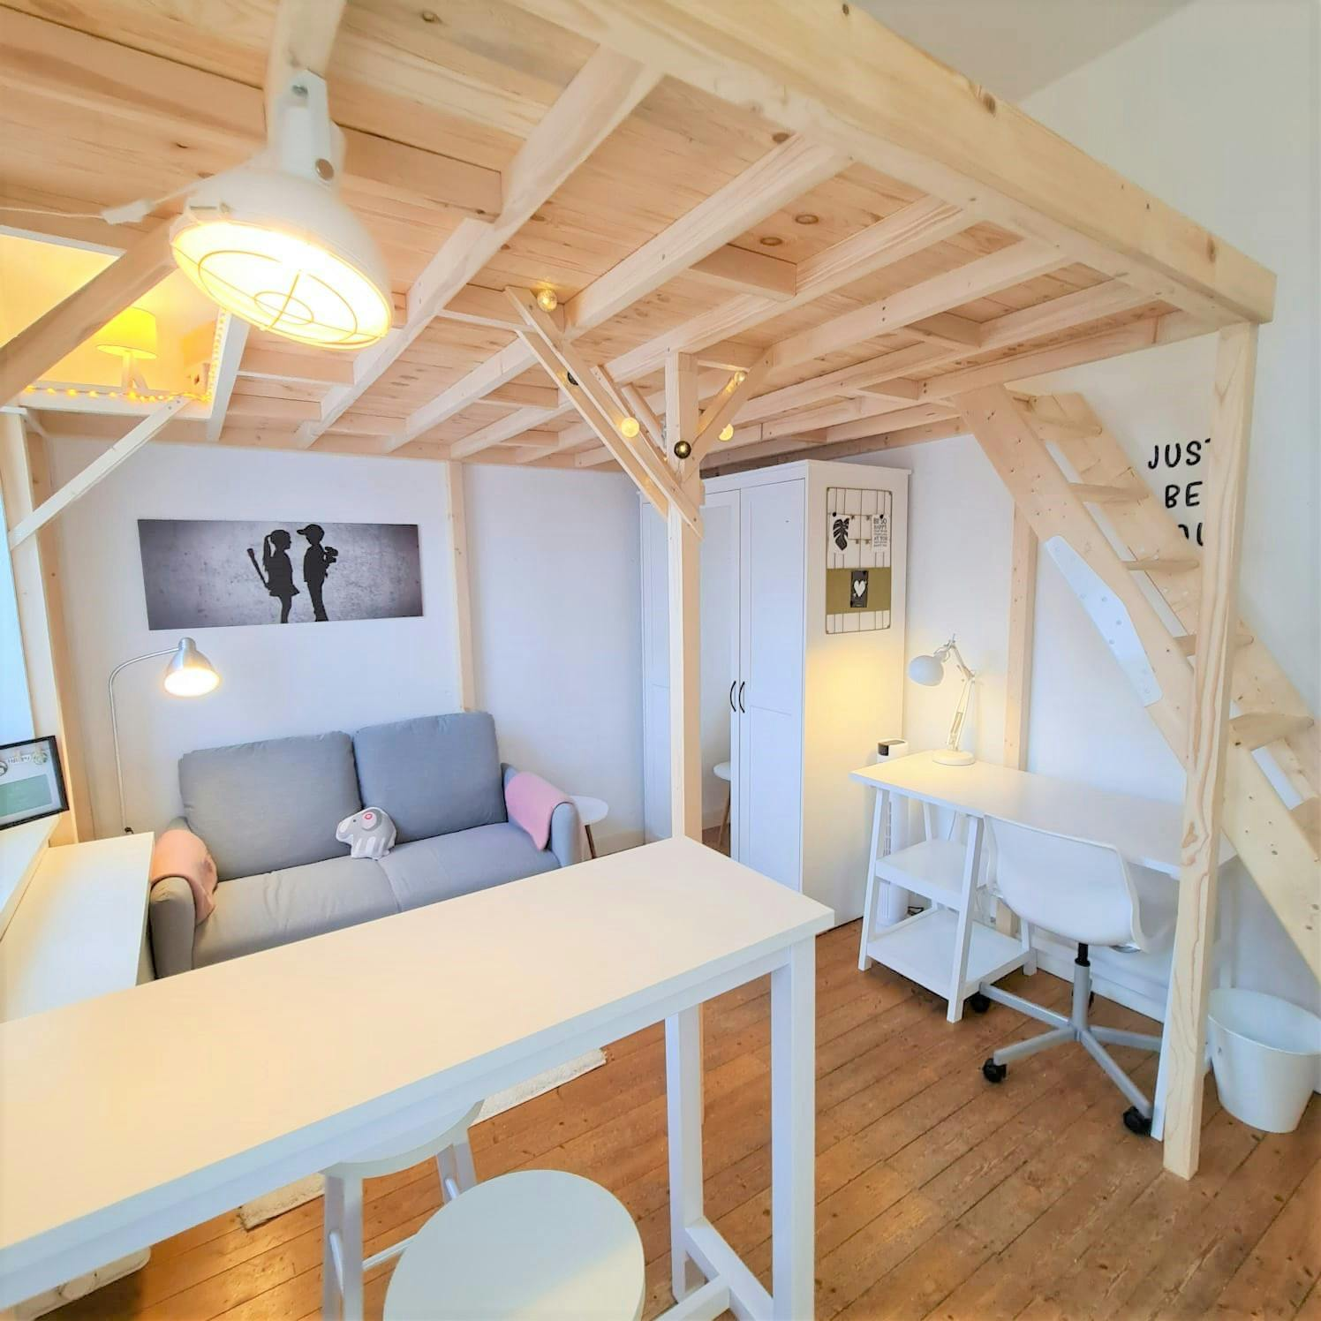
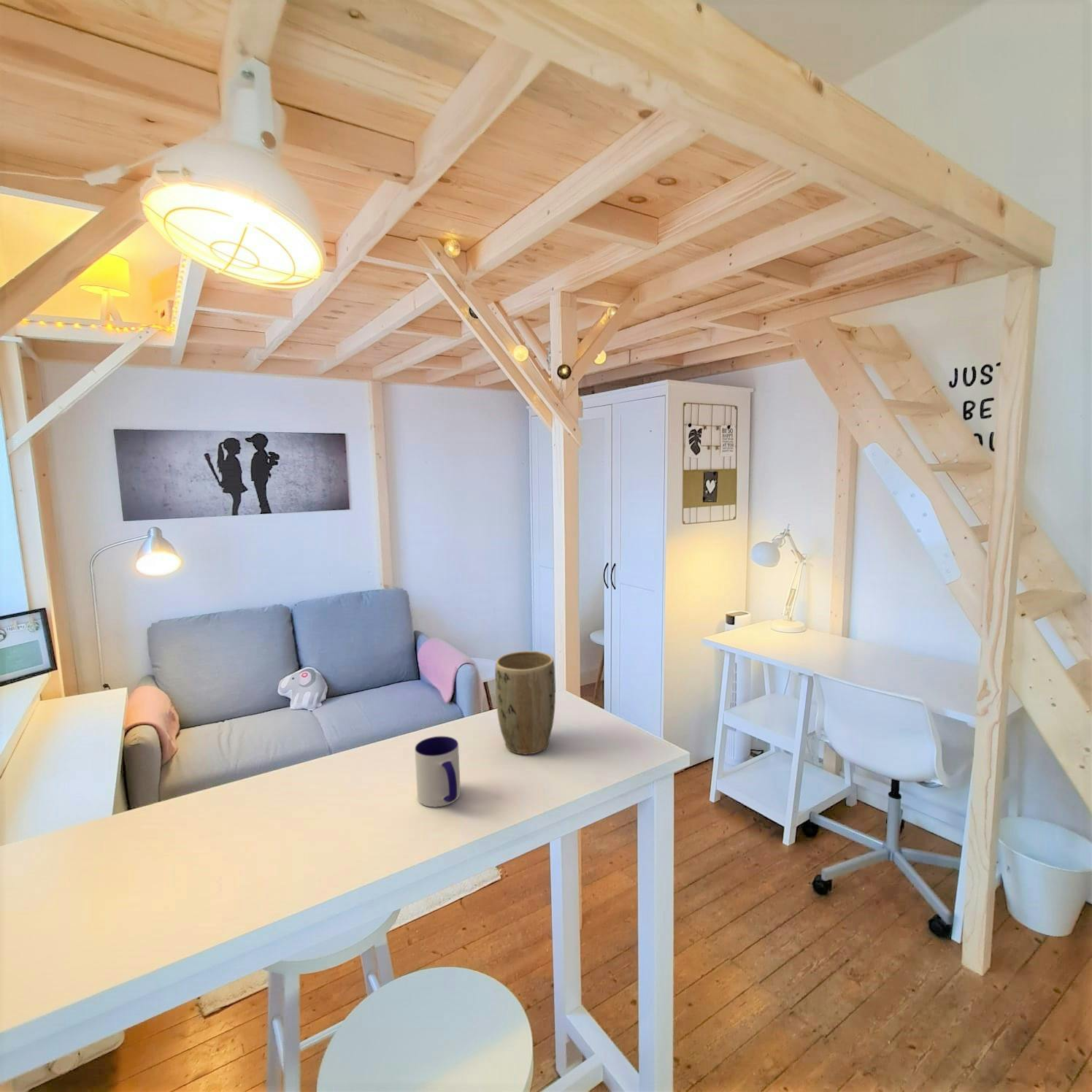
+ mug [414,736,461,807]
+ plant pot [494,650,556,755]
